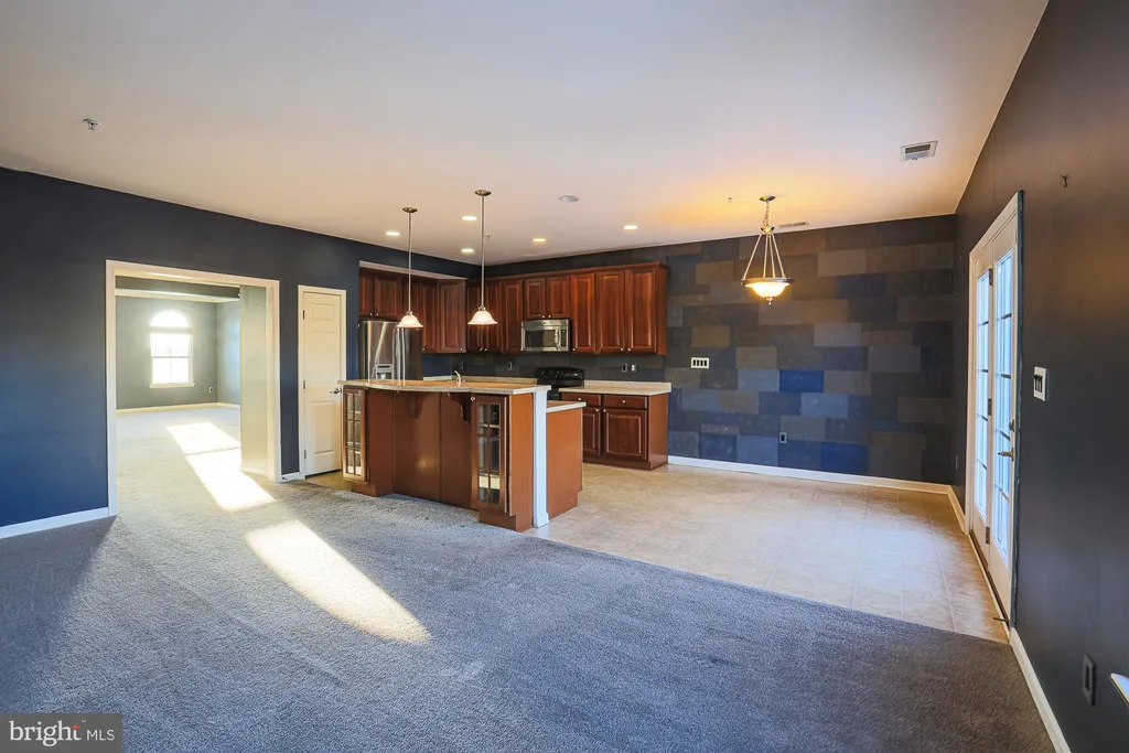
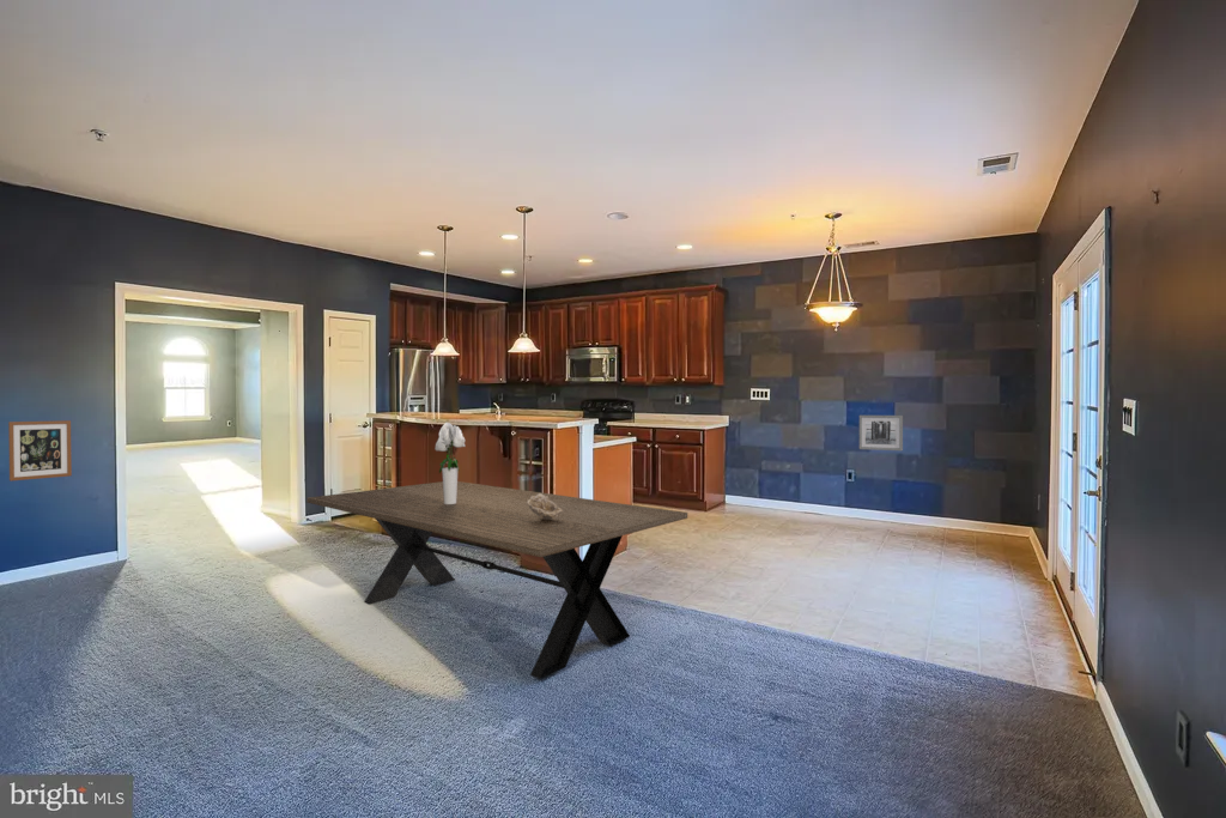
+ dining table [305,480,688,680]
+ wall art [858,414,904,452]
+ wall art [7,419,73,483]
+ decorative bowl [527,492,563,520]
+ bouquet [433,422,466,504]
